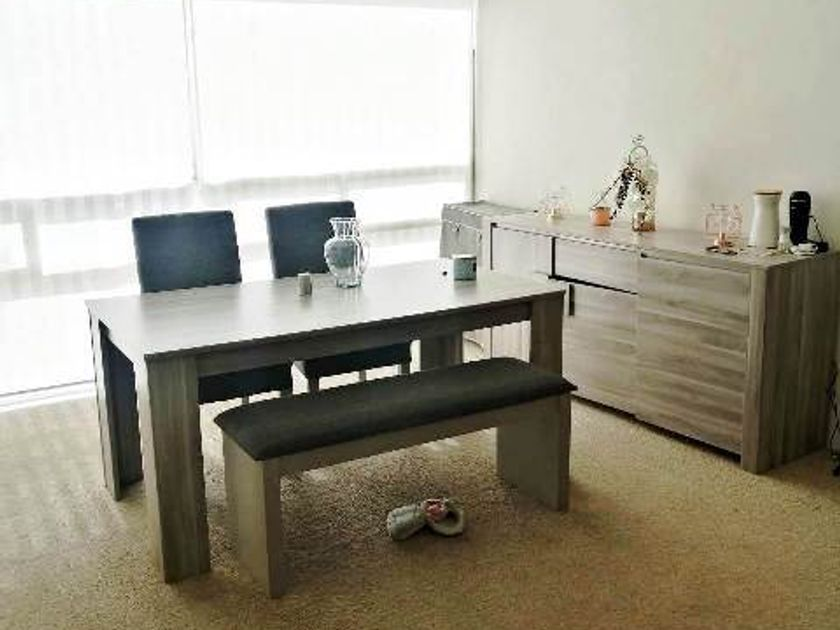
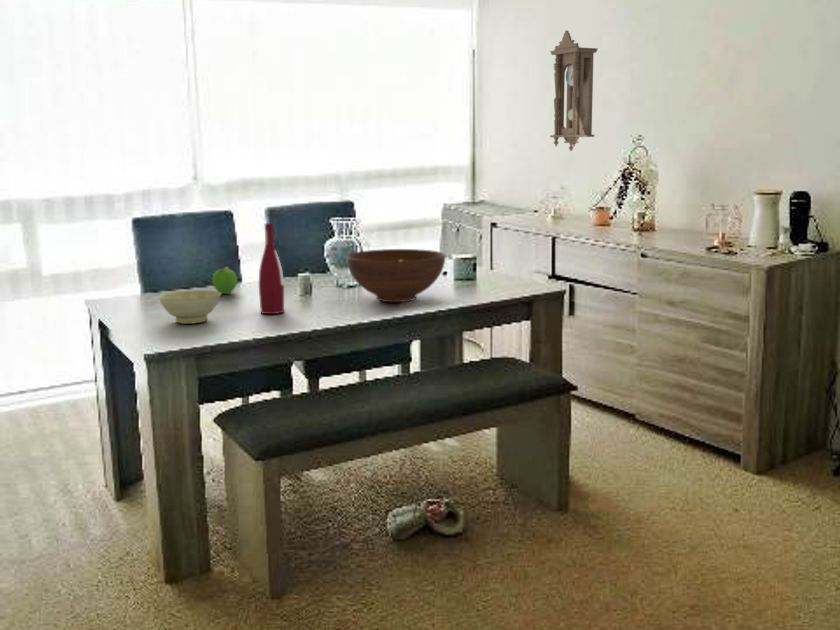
+ bowl [158,289,222,325]
+ pendulum clock [549,29,599,152]
+ fruit [211,266,238,295]
+ fruit bowl [345,248,446,303]
+ alcohol [258,222,285,315]
